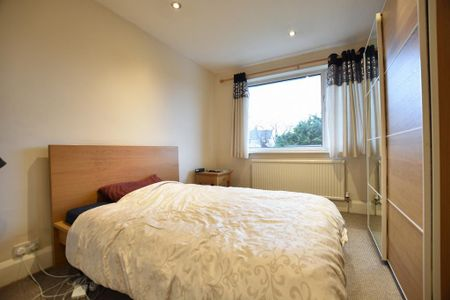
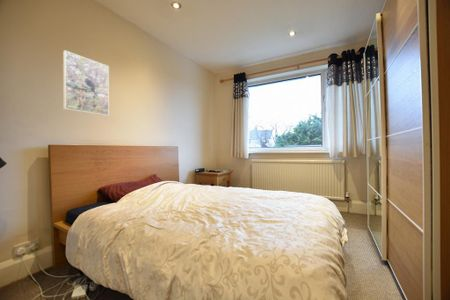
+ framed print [62,49,110,117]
